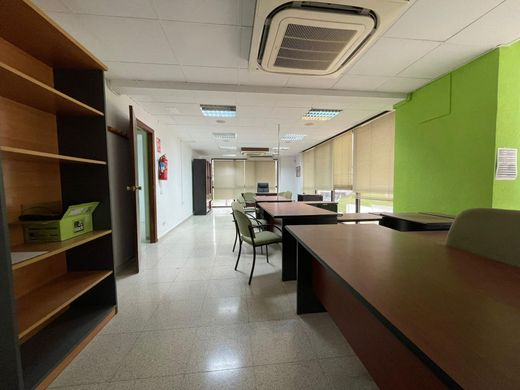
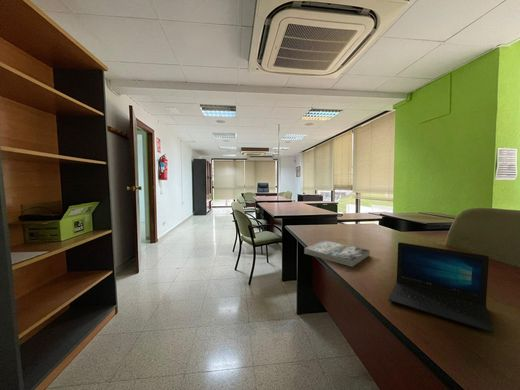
+ laptop [388,241,494,333]
+ book [303,240,371,268]
